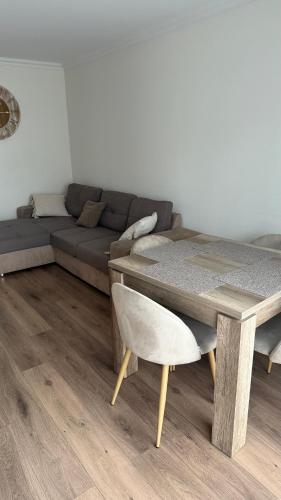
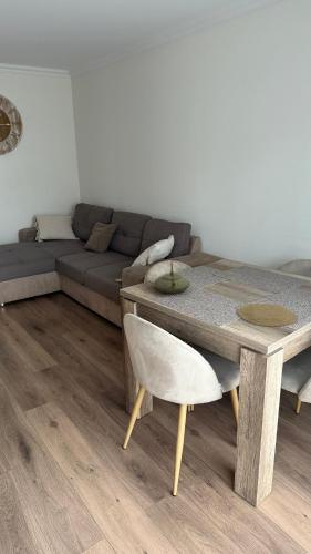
+ plate [236,302,299,327]
+ teapot [153,260,191,294]
